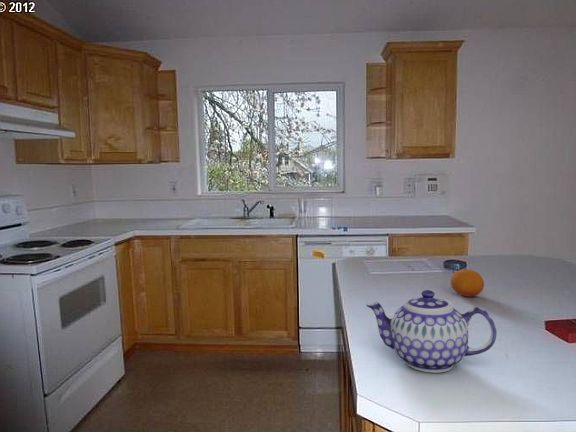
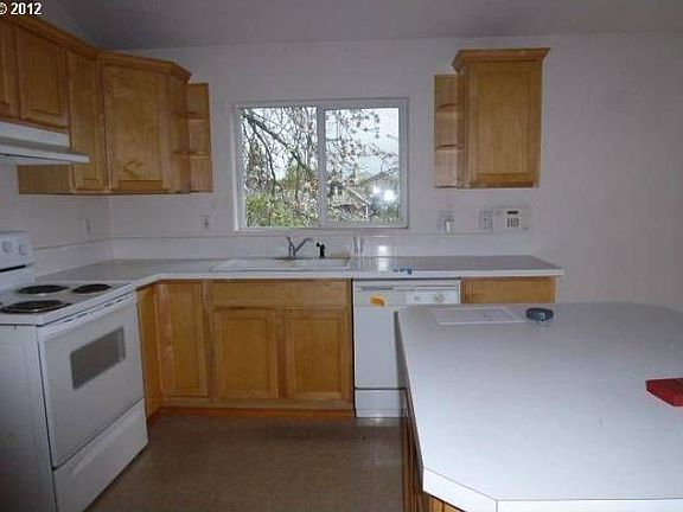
- fruit [449,268,485,297]
- teapot [365,289,498,374]
